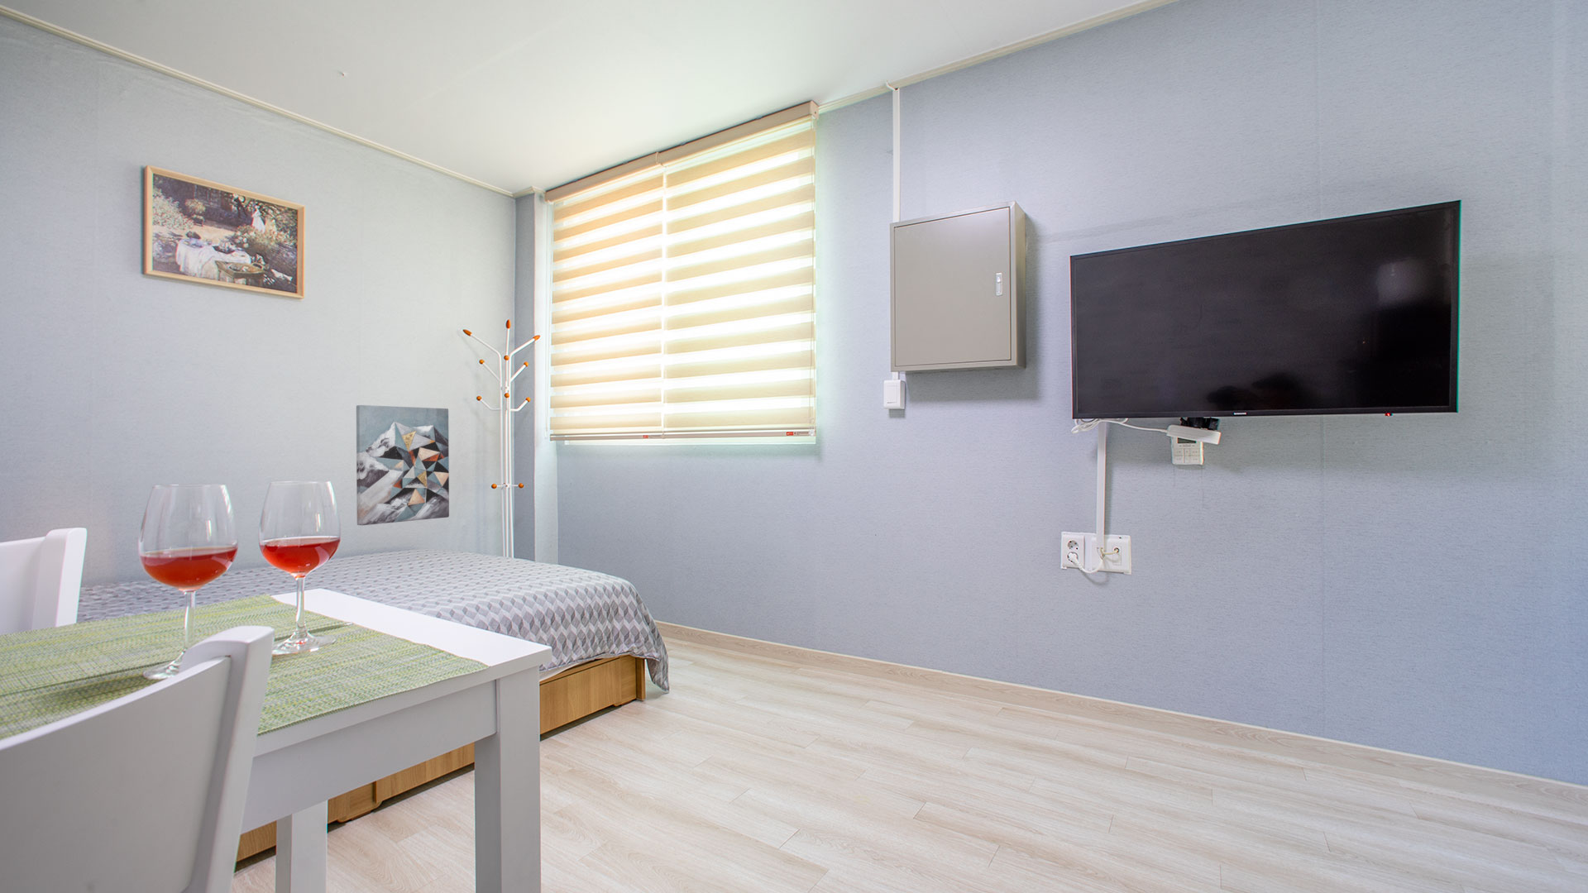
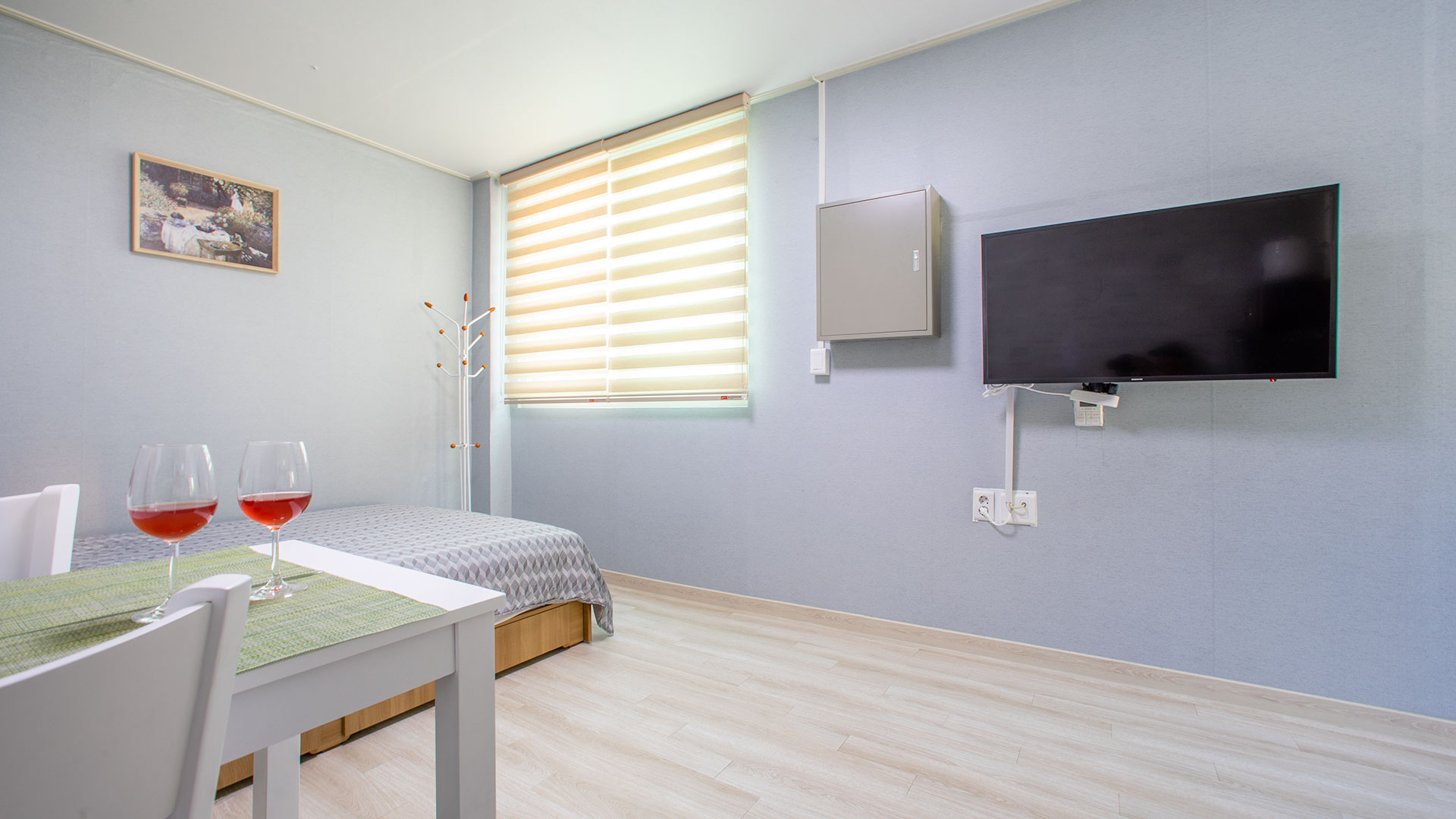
- wall art [356,405,450,526]
